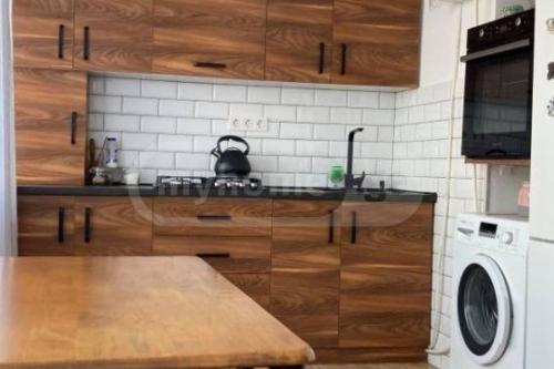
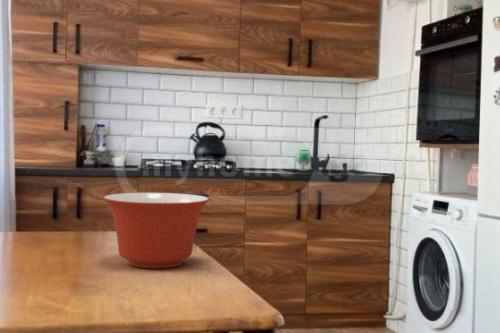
+ mixing bowl [102,192,210,269]
